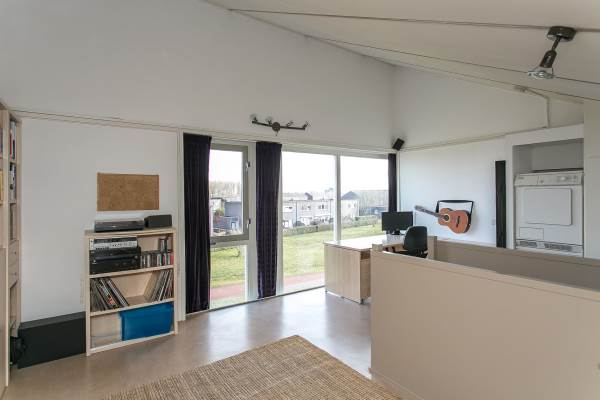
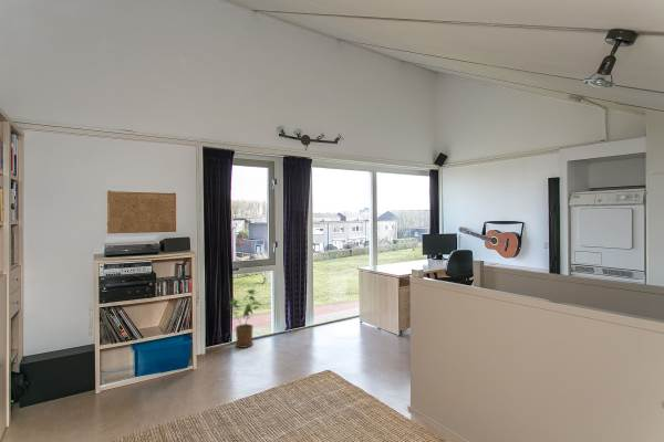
+ house plant [228,288,262,349]
